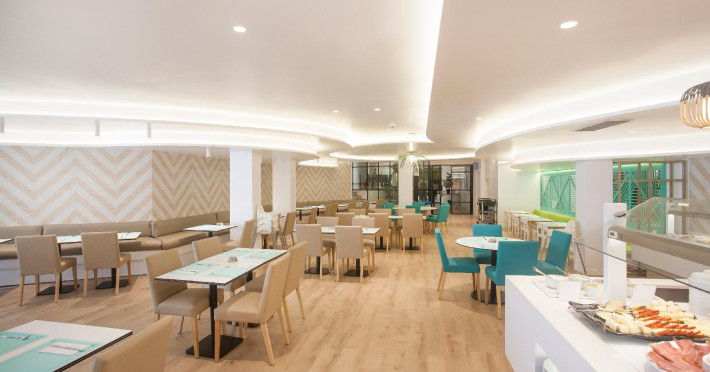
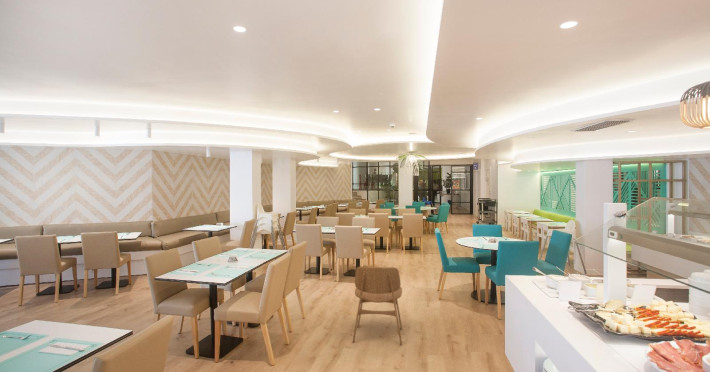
+ dining chair [352,266,403,346]
